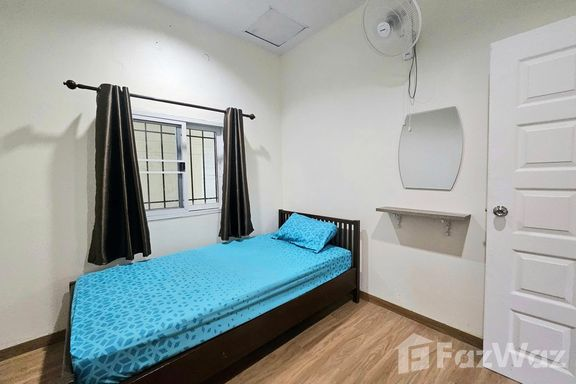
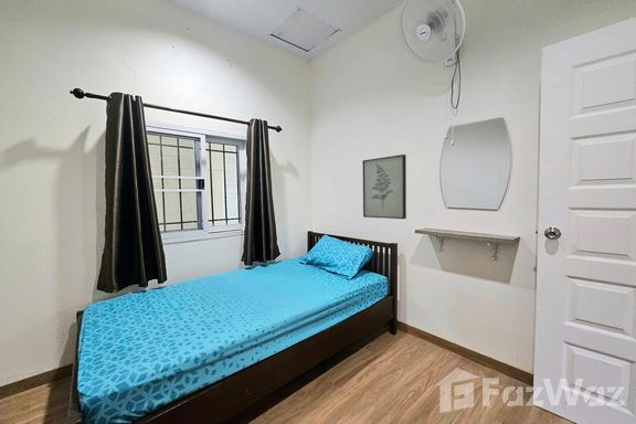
+ wall art [362,153,407,220]
